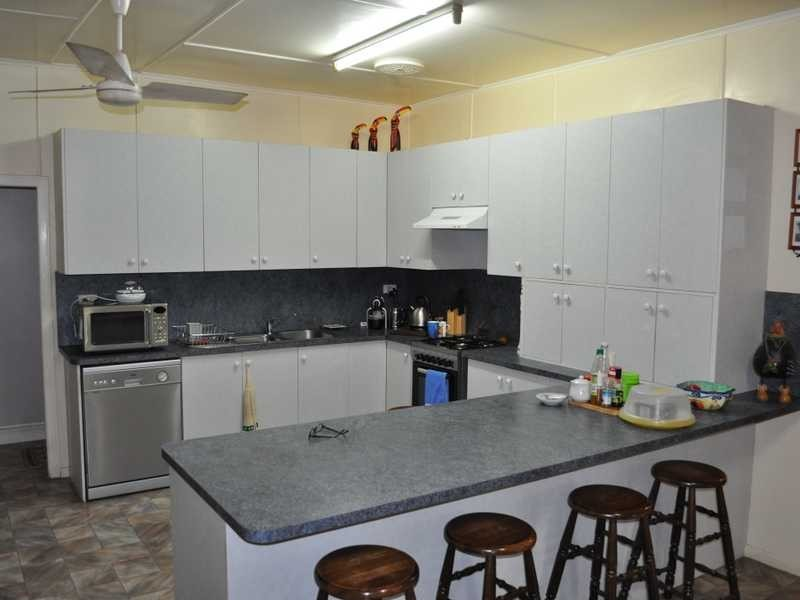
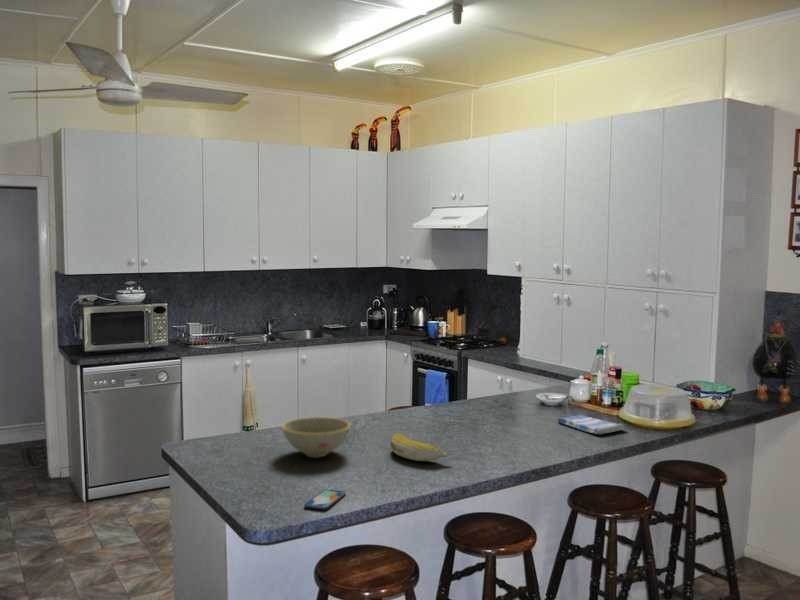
+ dish towel [557,414,626,435]
+ banana [390,432,452,462]
+ bowl [281,416,352,458]
+ smartphone [303,488,347,510]
